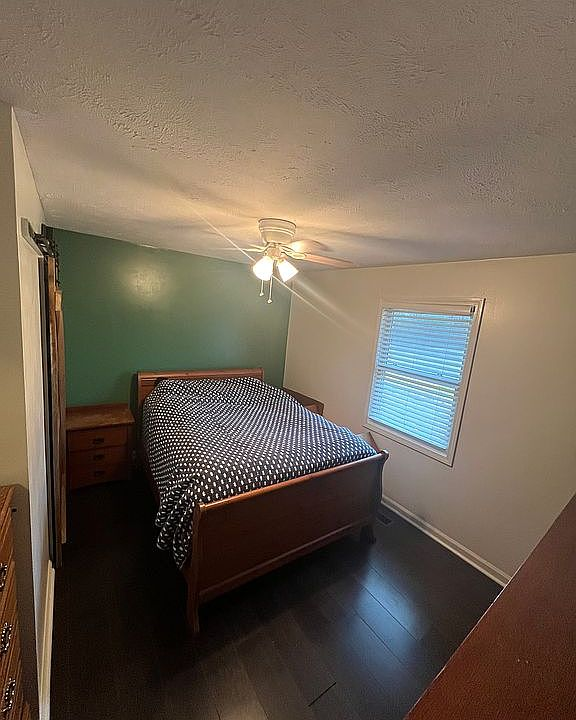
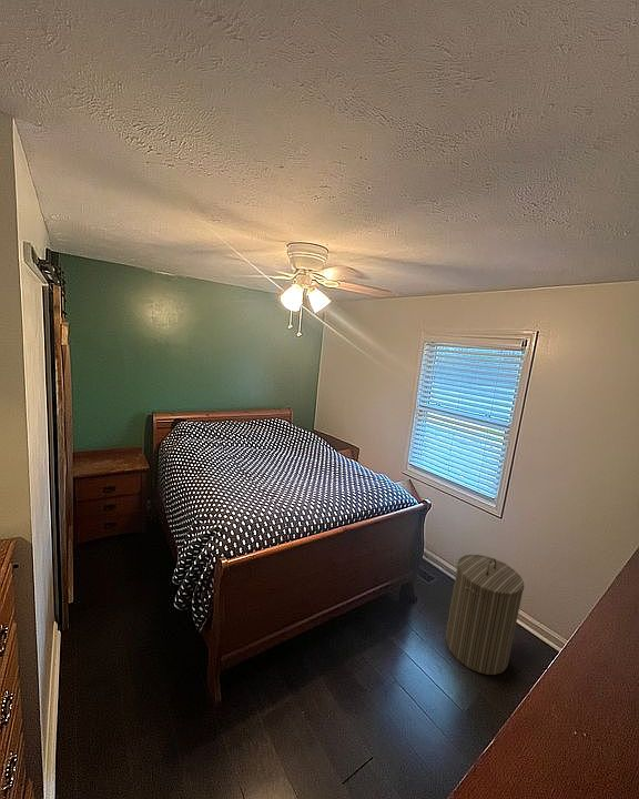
+ laundry hamper [445,554,525,676]
